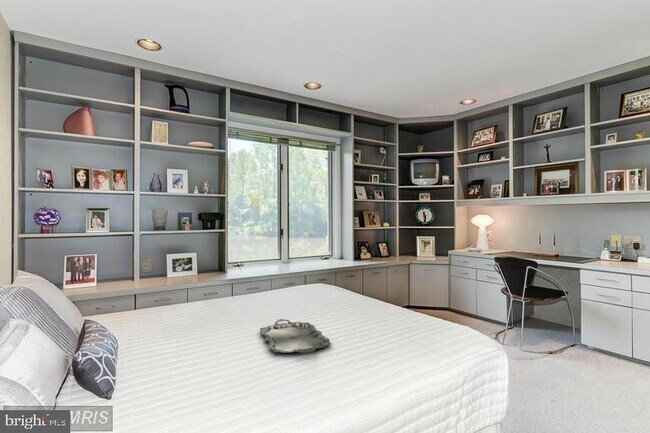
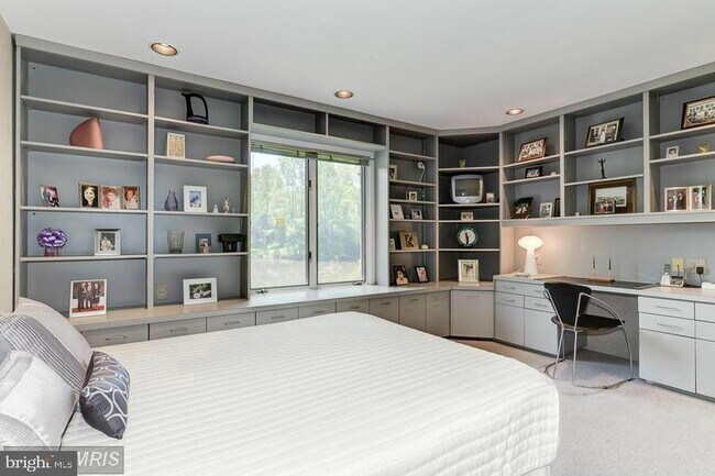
- serving tray [259,318,332,354]
